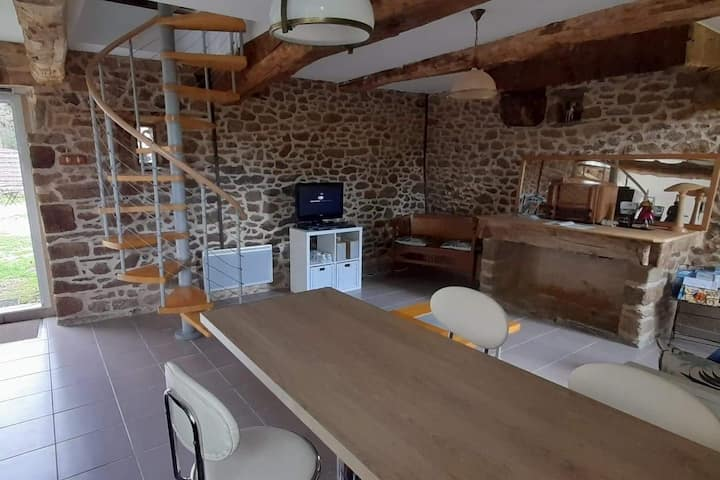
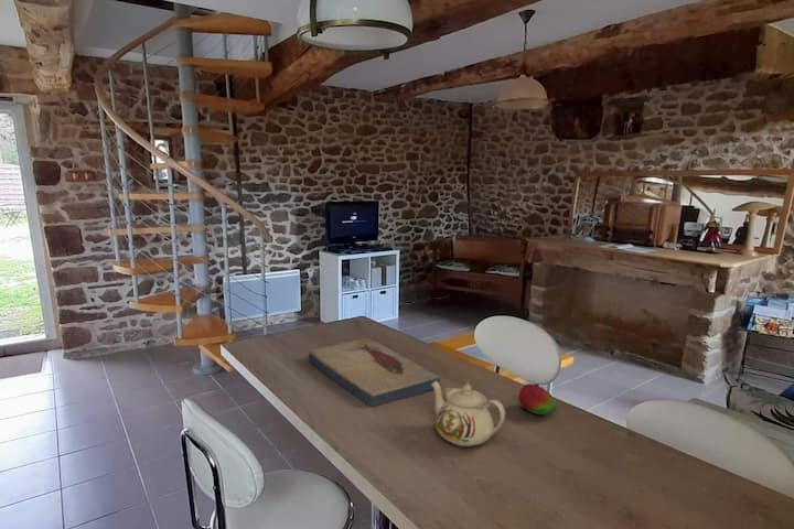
+ fish fossil [308,337,441,408]
+ teapot [431,381,506,447]
+ fruit [517,382,558,415]
